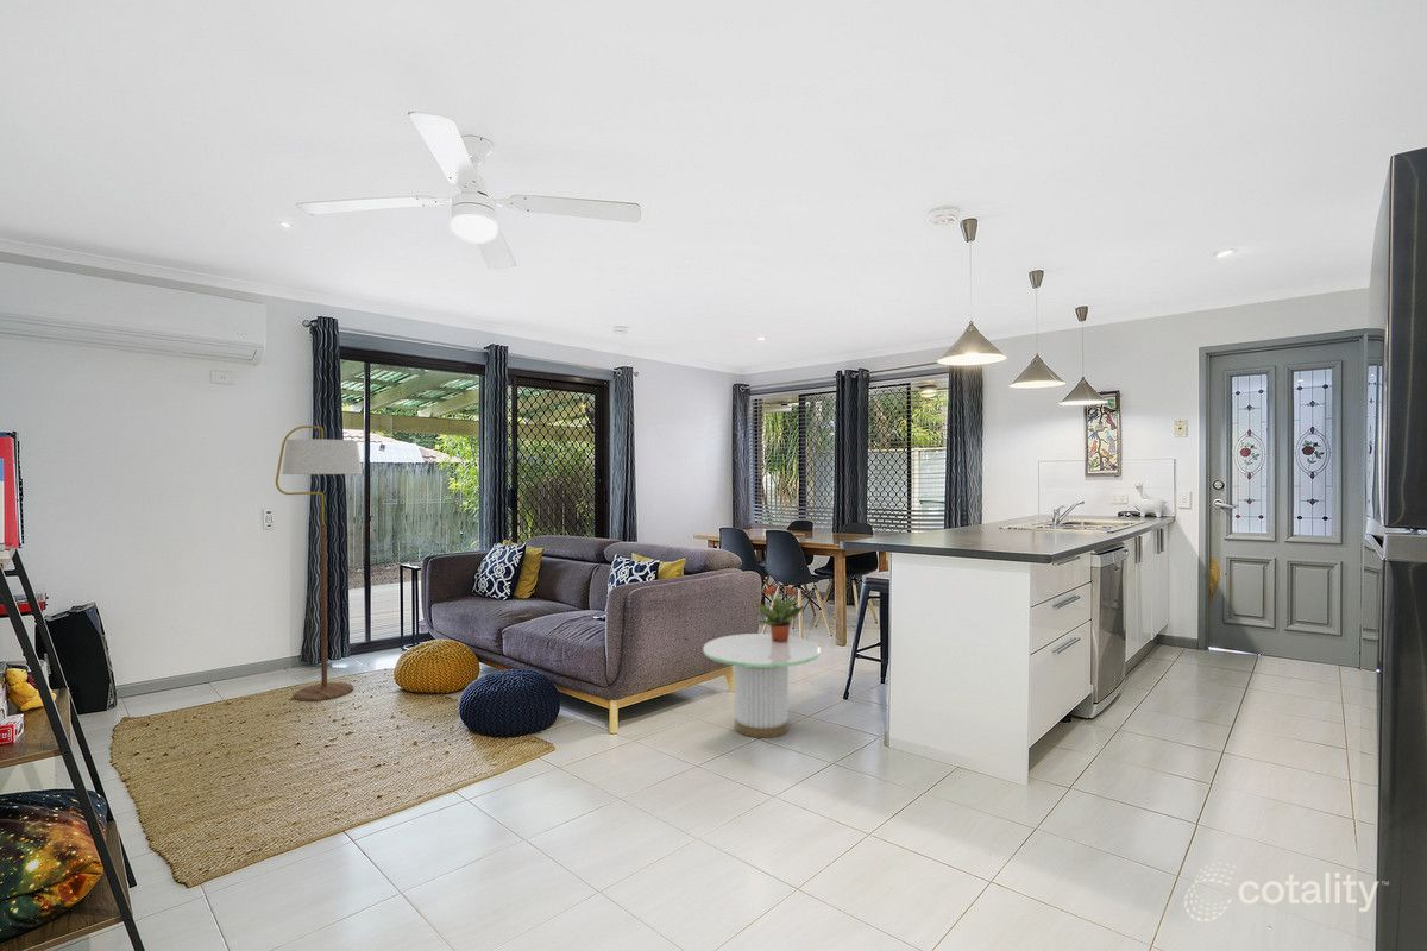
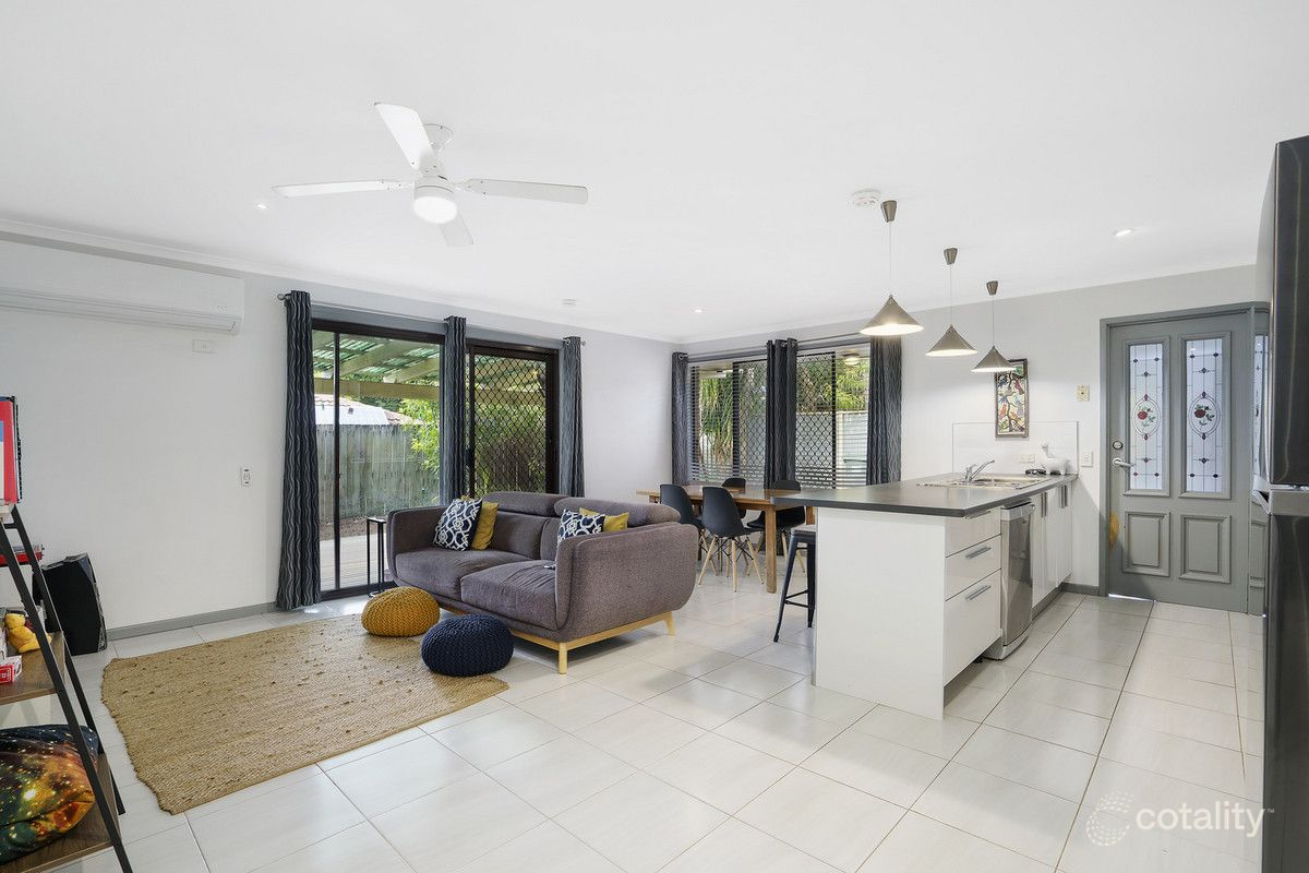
- side table [702,632,822,738]
- floor lamp [275,424,363,703]
- potted plant [754,585,806,642]
